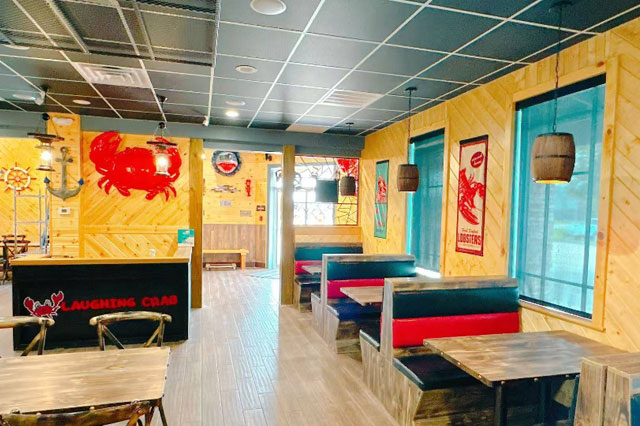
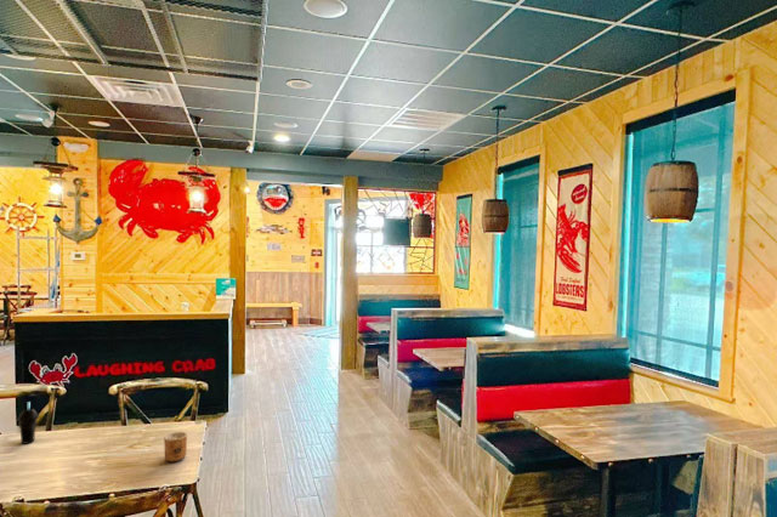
+ cup [17,400,40,445]
+ cup [163,431,188,462]
